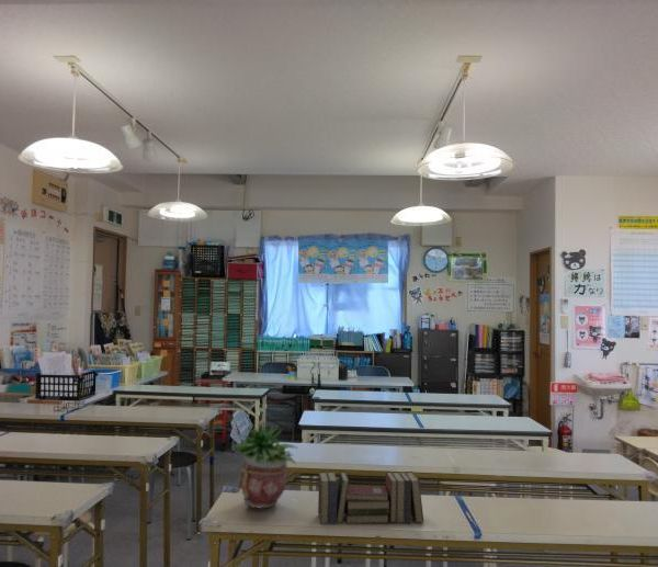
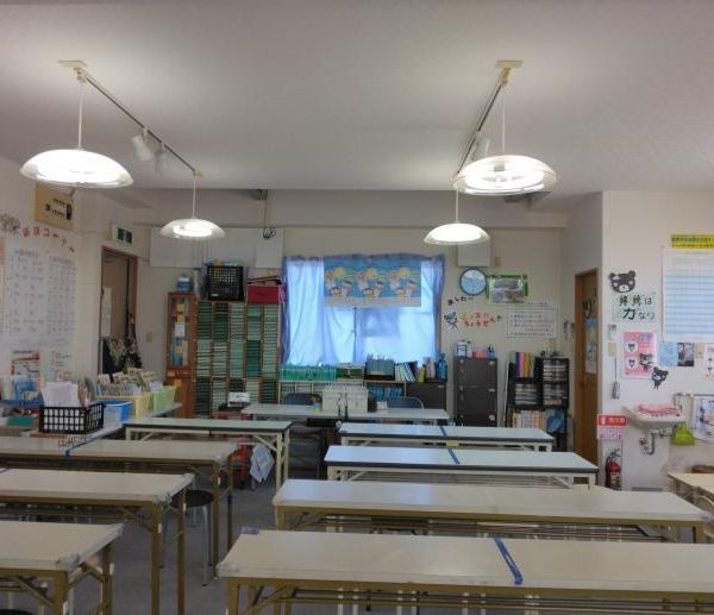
- potted plant [231,420,299,510]
- book [317,470,424,525]
